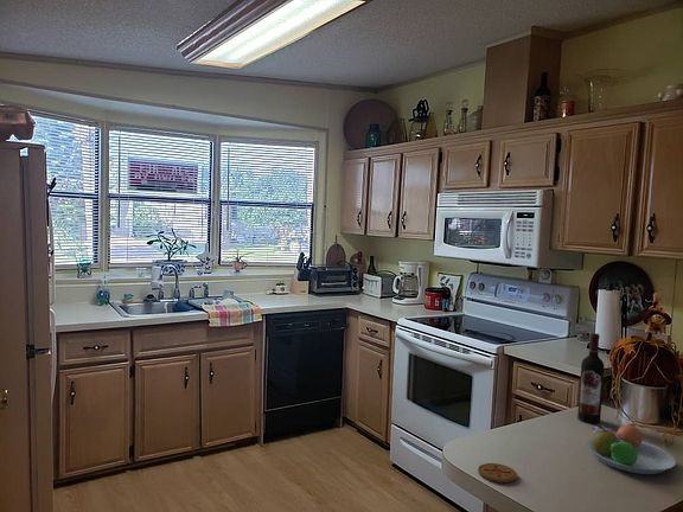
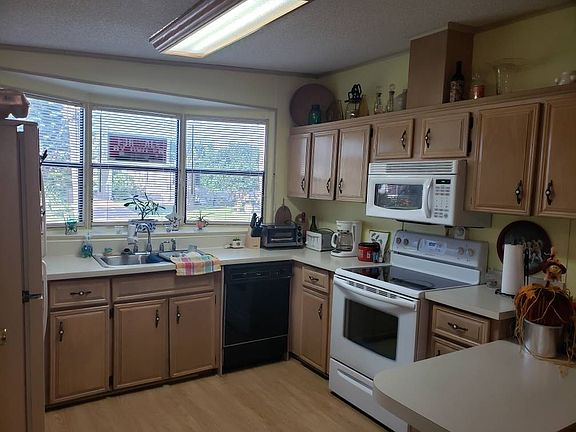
- fruit bowl [586,423,677,475]
- wine bottle [576,332,606,424]
- coaster [477,462,518,484]
